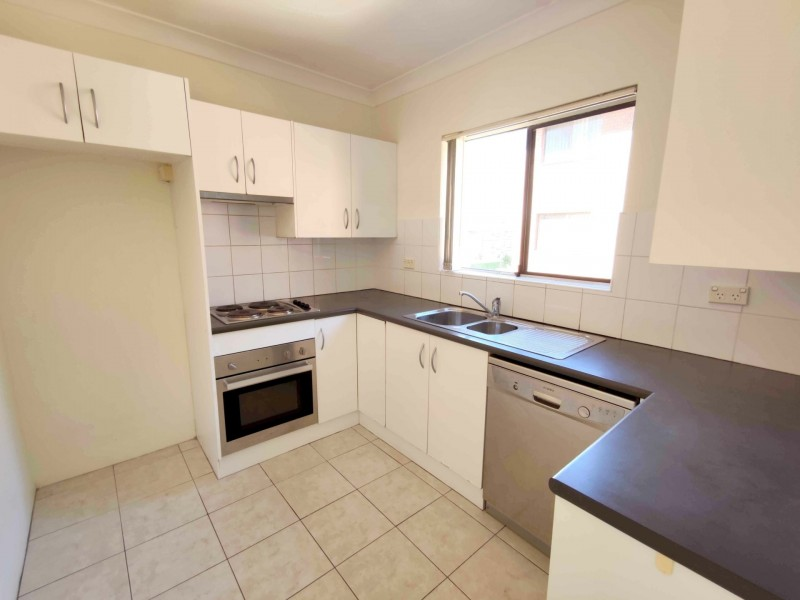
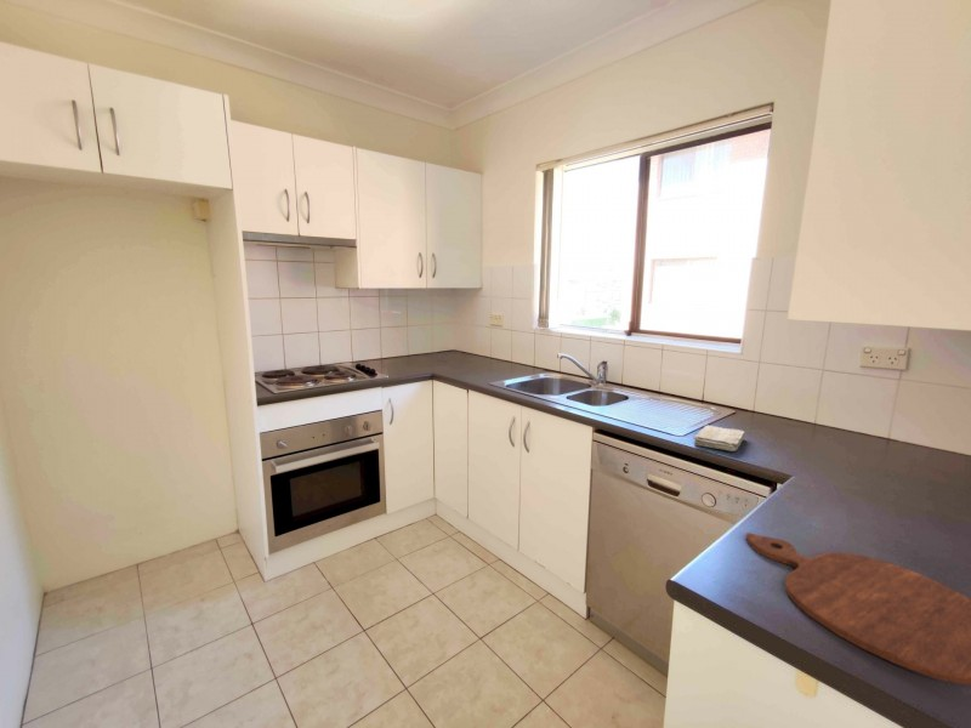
+ washcloth [693,425,745,453]
+ cutting board [744,531,971,687]
